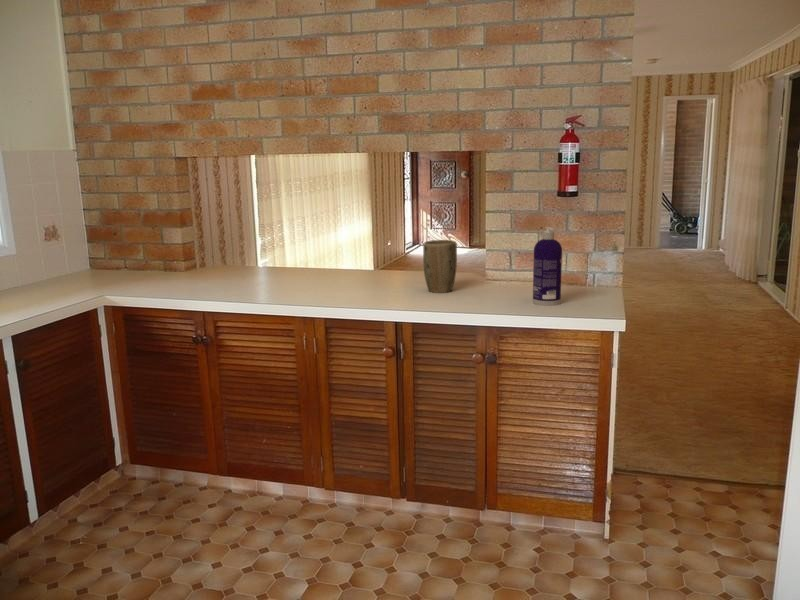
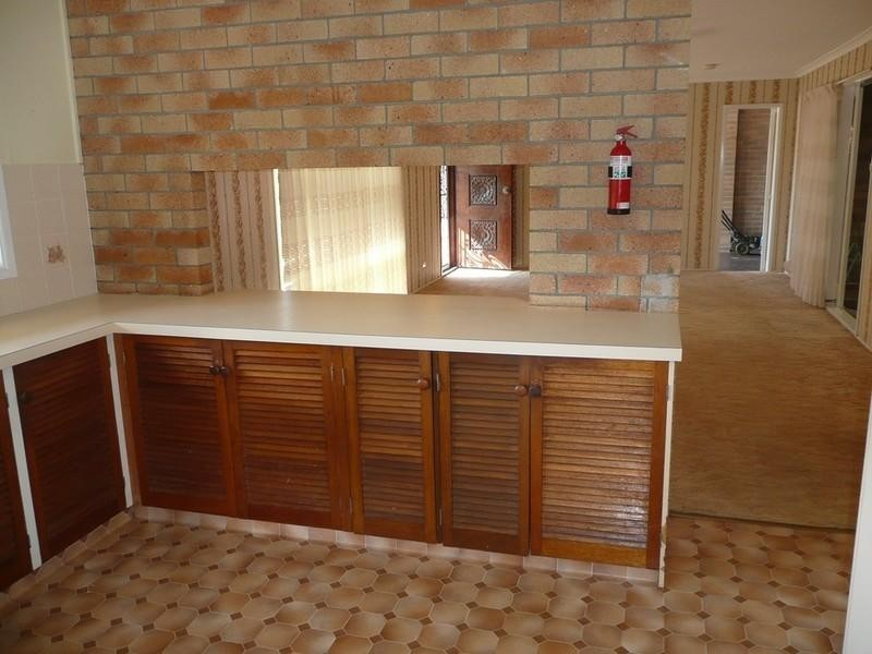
- spray bottle [532,226,563,307]
- plant pot [422,239,458,294]
